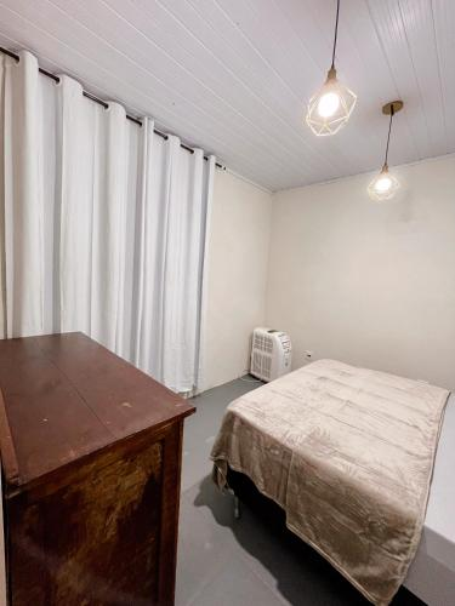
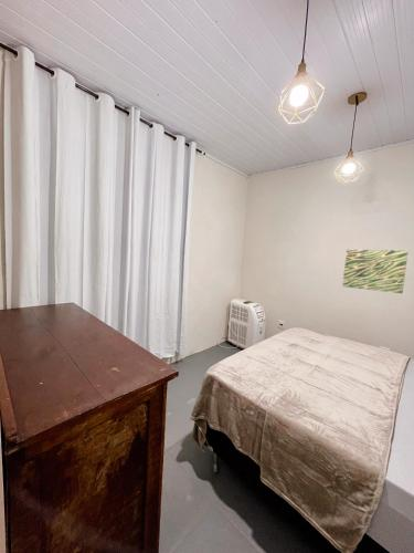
+ wall art [341,249,410,294]
